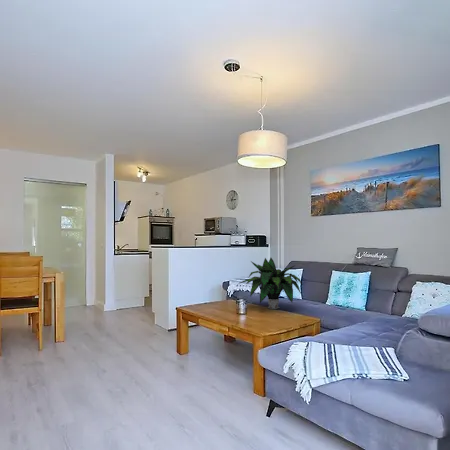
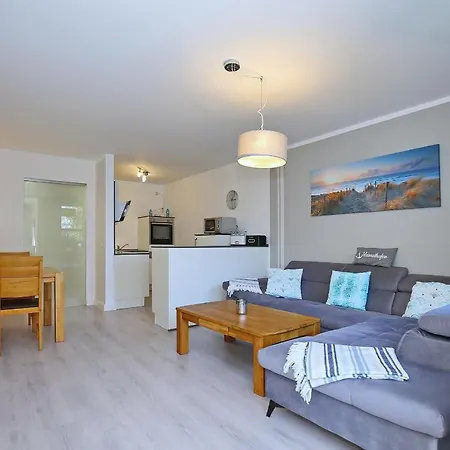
- potted plant [238,257,304,310]
